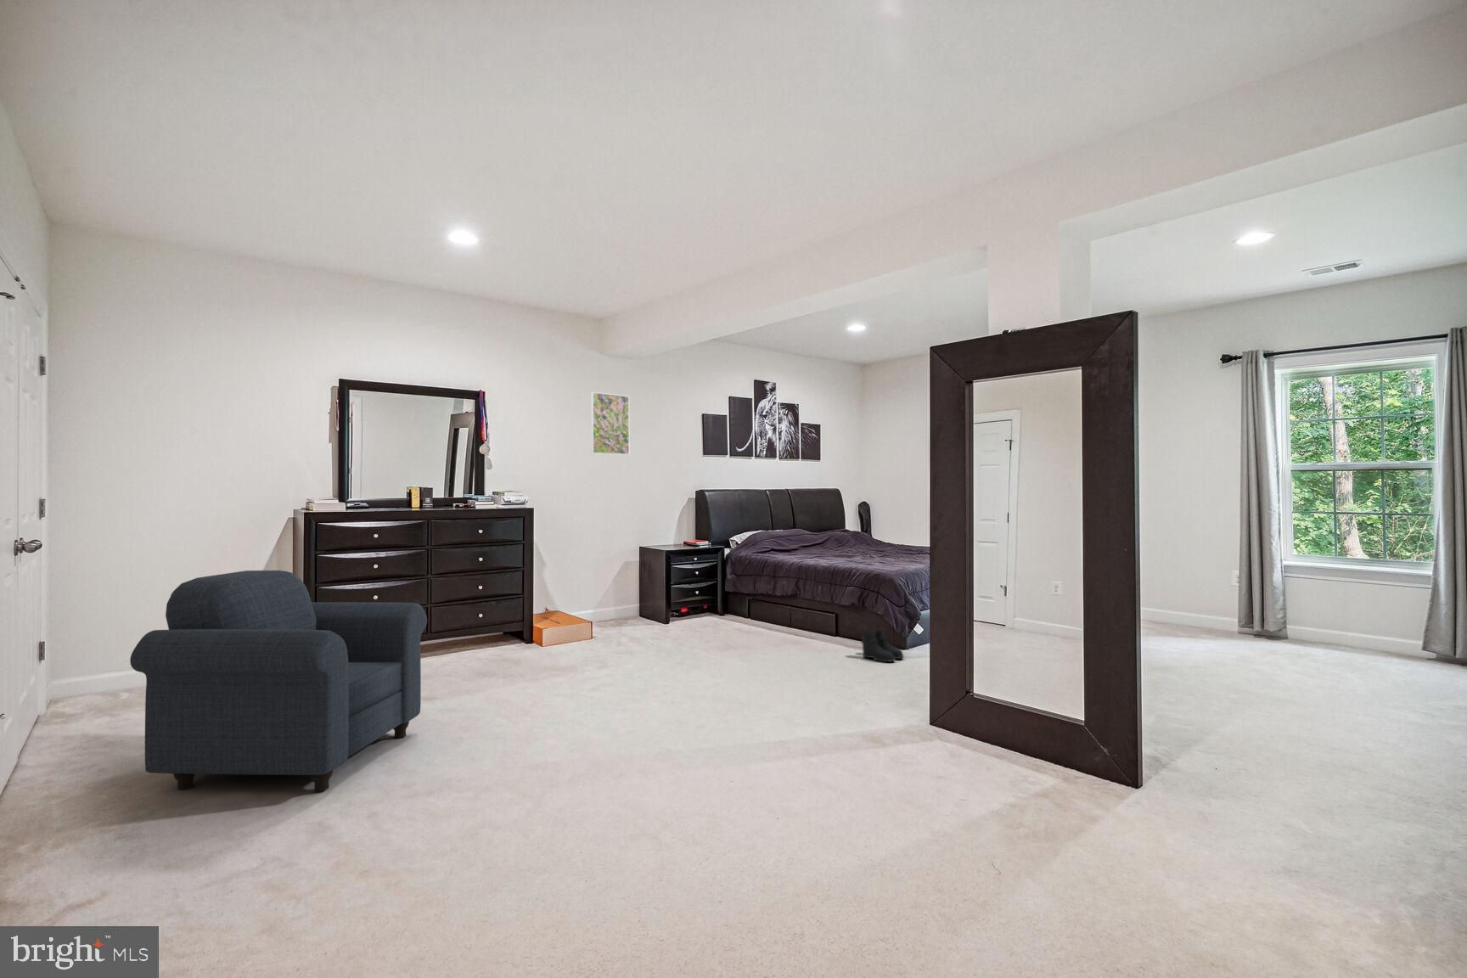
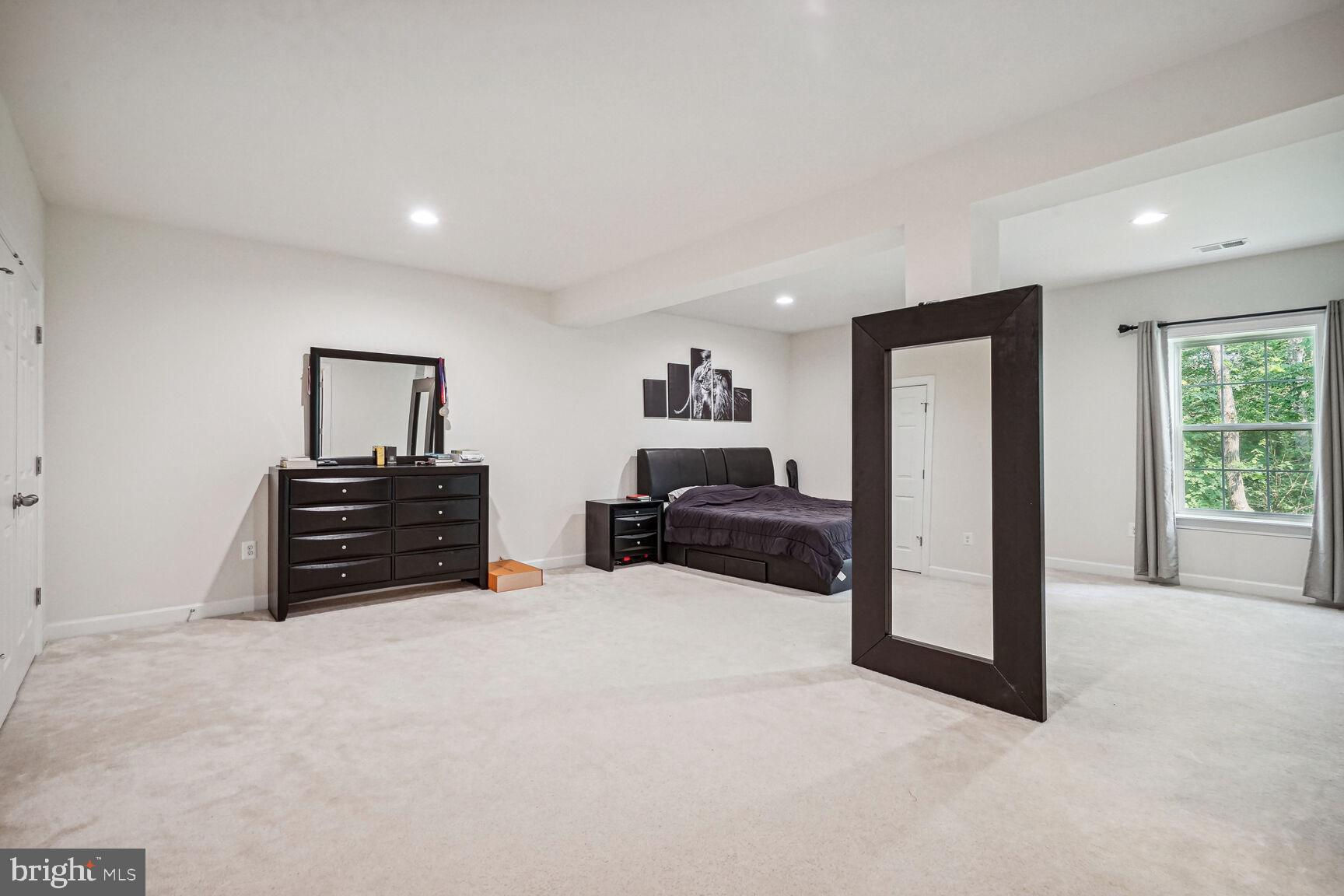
- armchair [129,570,428,792]
- boots [860,628,905,663]
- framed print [591,392,630,456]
